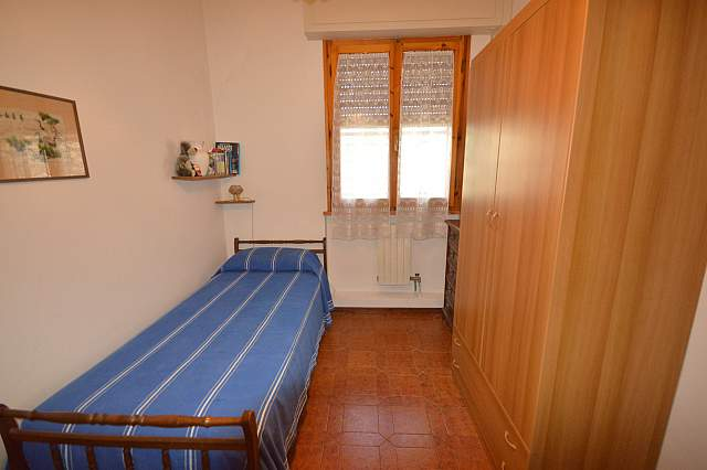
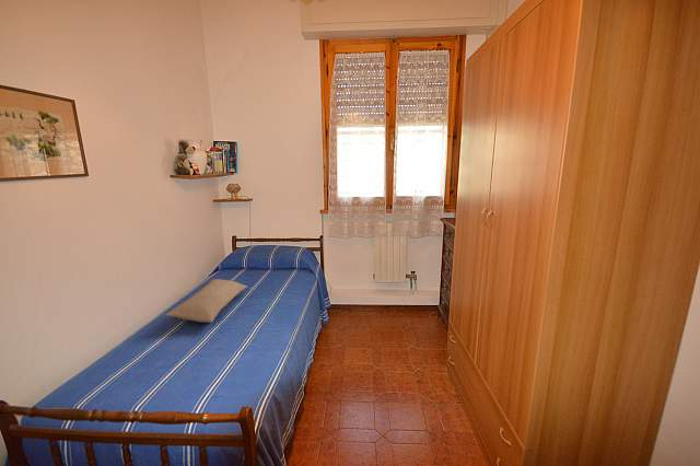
+ pillow [164,278,248,324]
